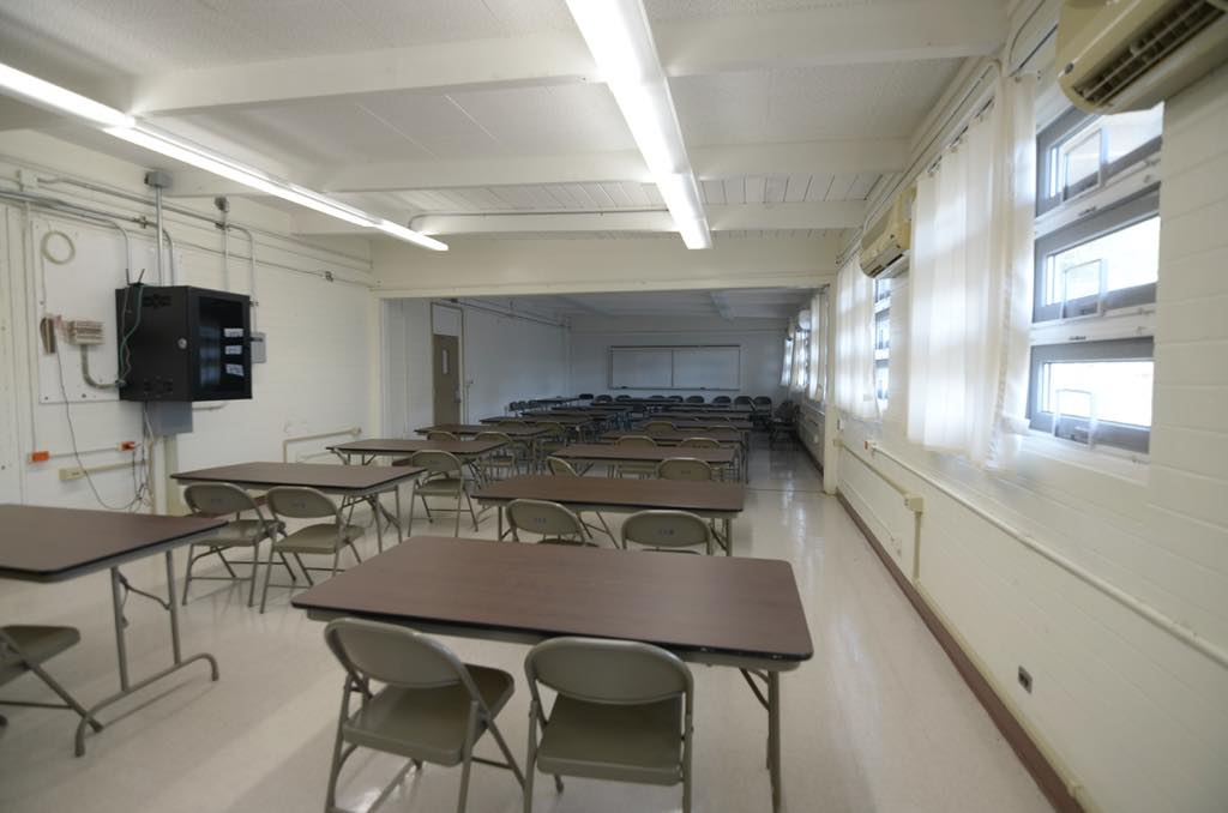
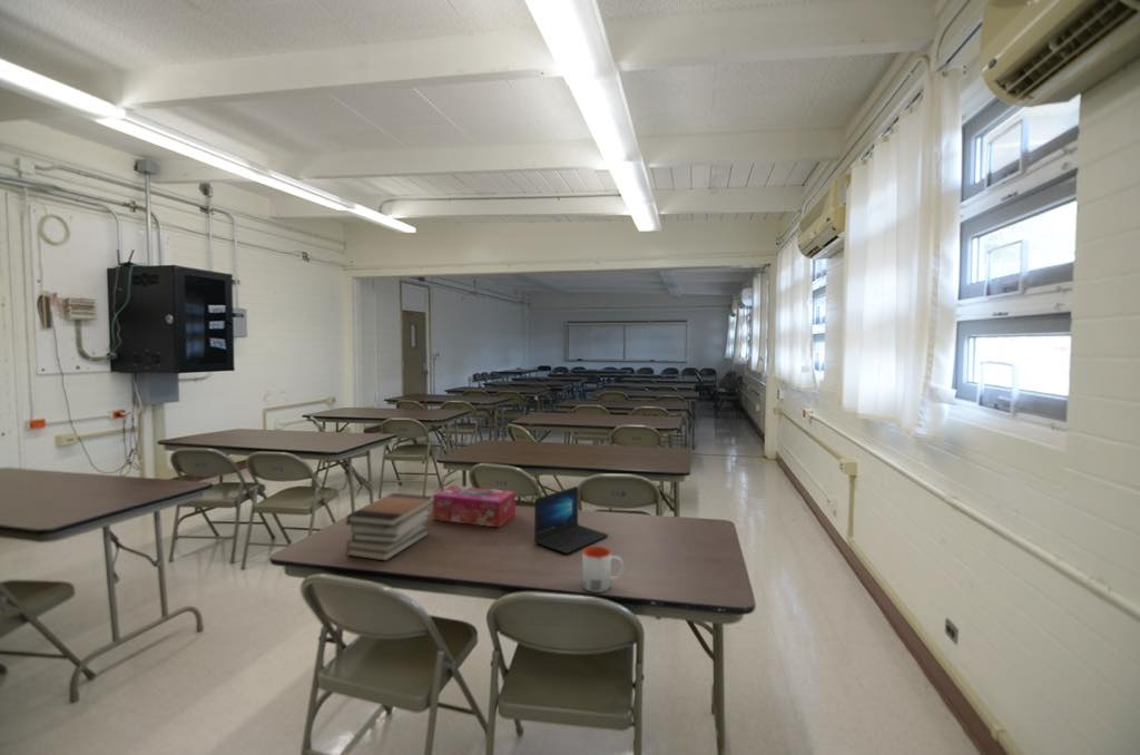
+ book stack [344,492,434,562]
+ mug [581,546,625,594]
+ tissue box [432,484,517,529]
+ laptop [533,486,609,555]
